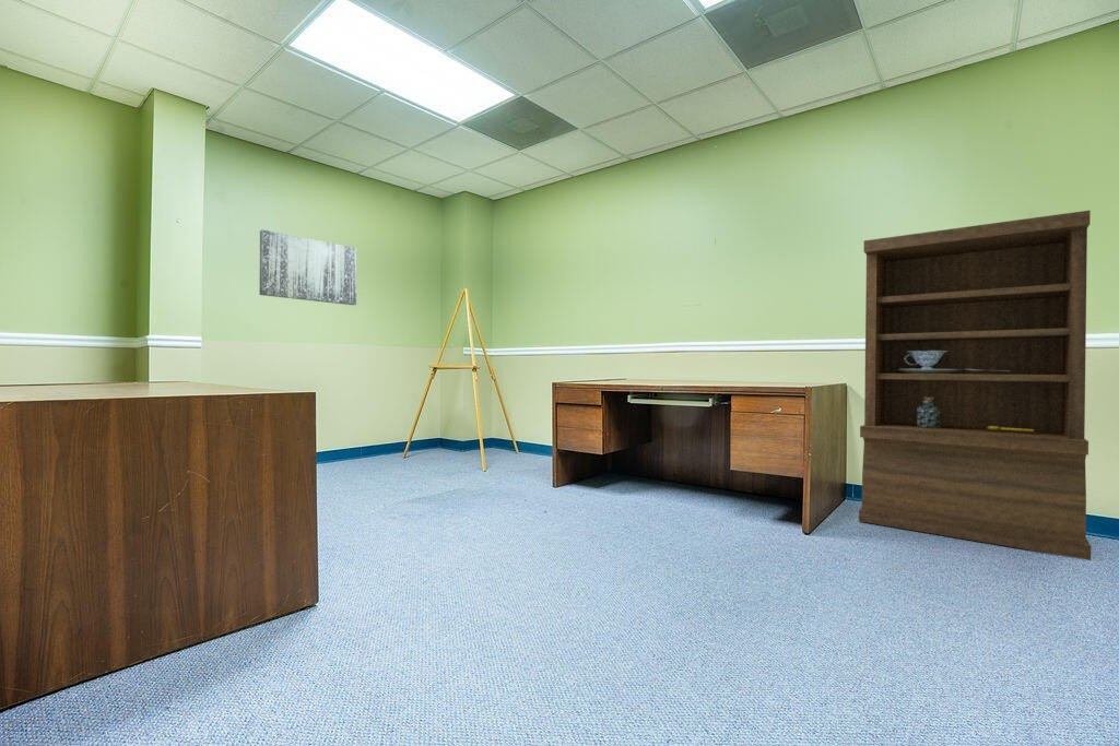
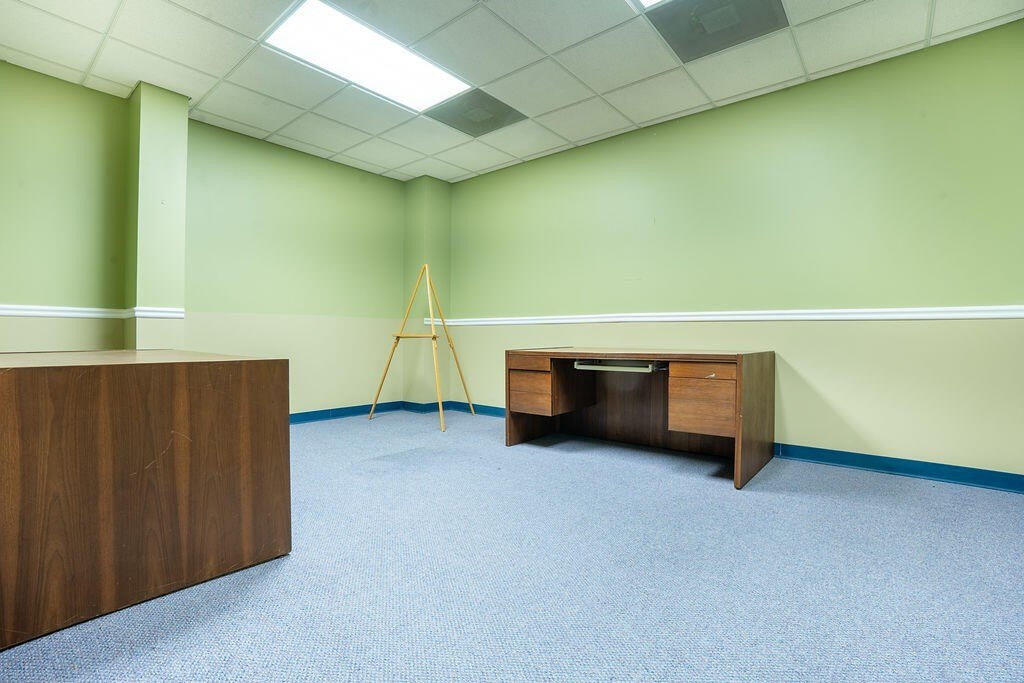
- bookshelf [858,209,1092,561]
- wall art [259,228,358,306]
